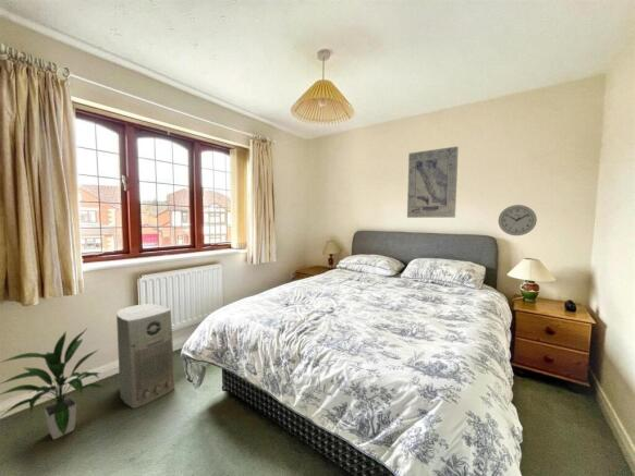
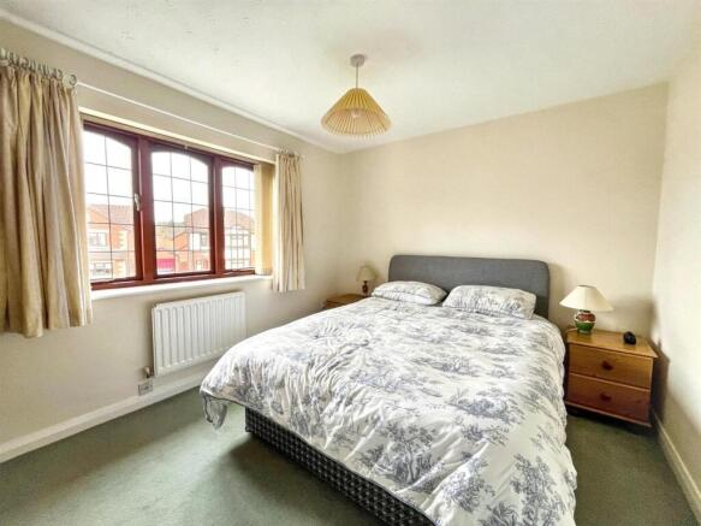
- air purifier [115,303,175,410]
- wall clock [497,204,538,236]
- wall art [406,145,460,219]
- indoor plant [0,329,106,440]
